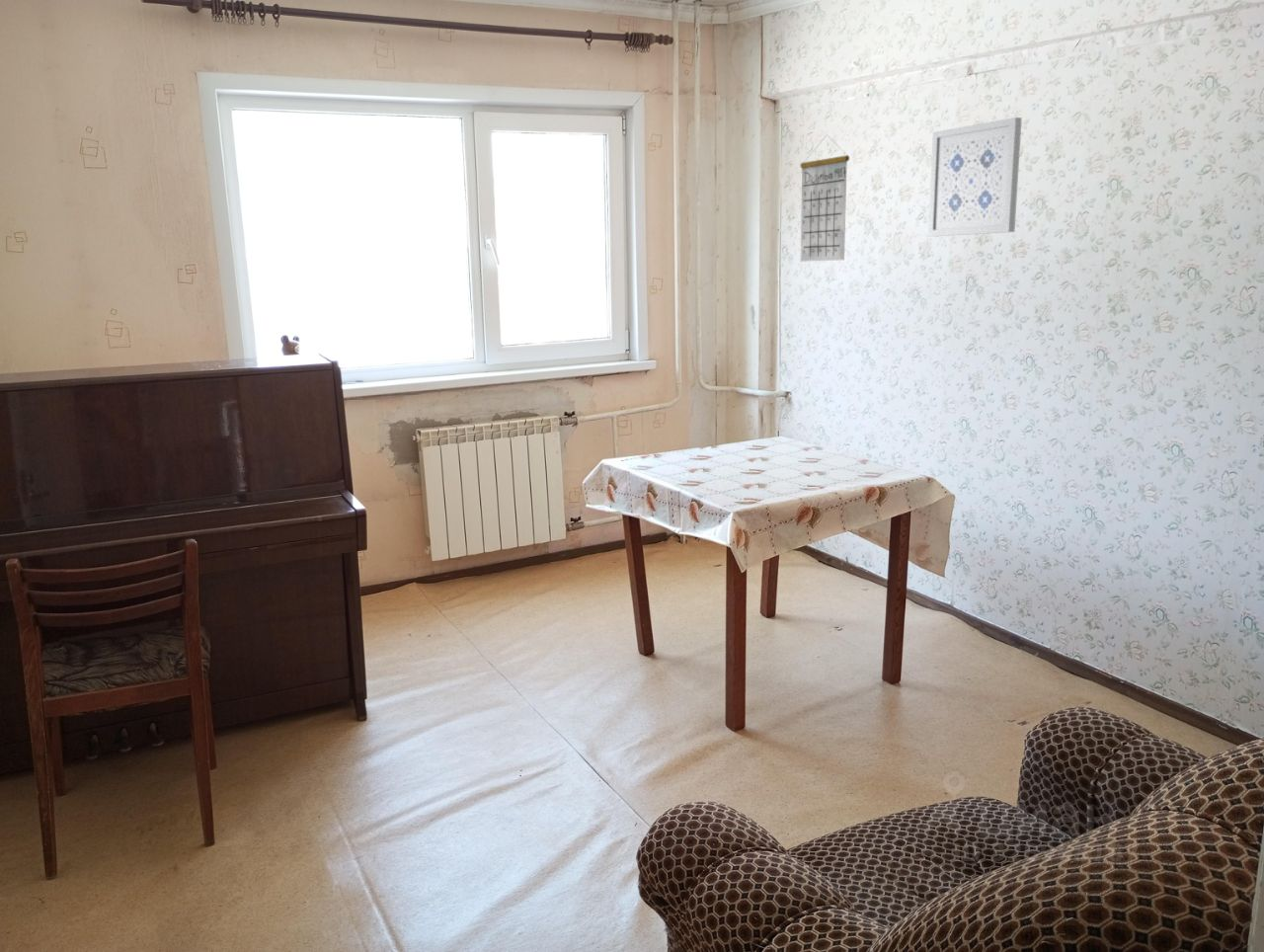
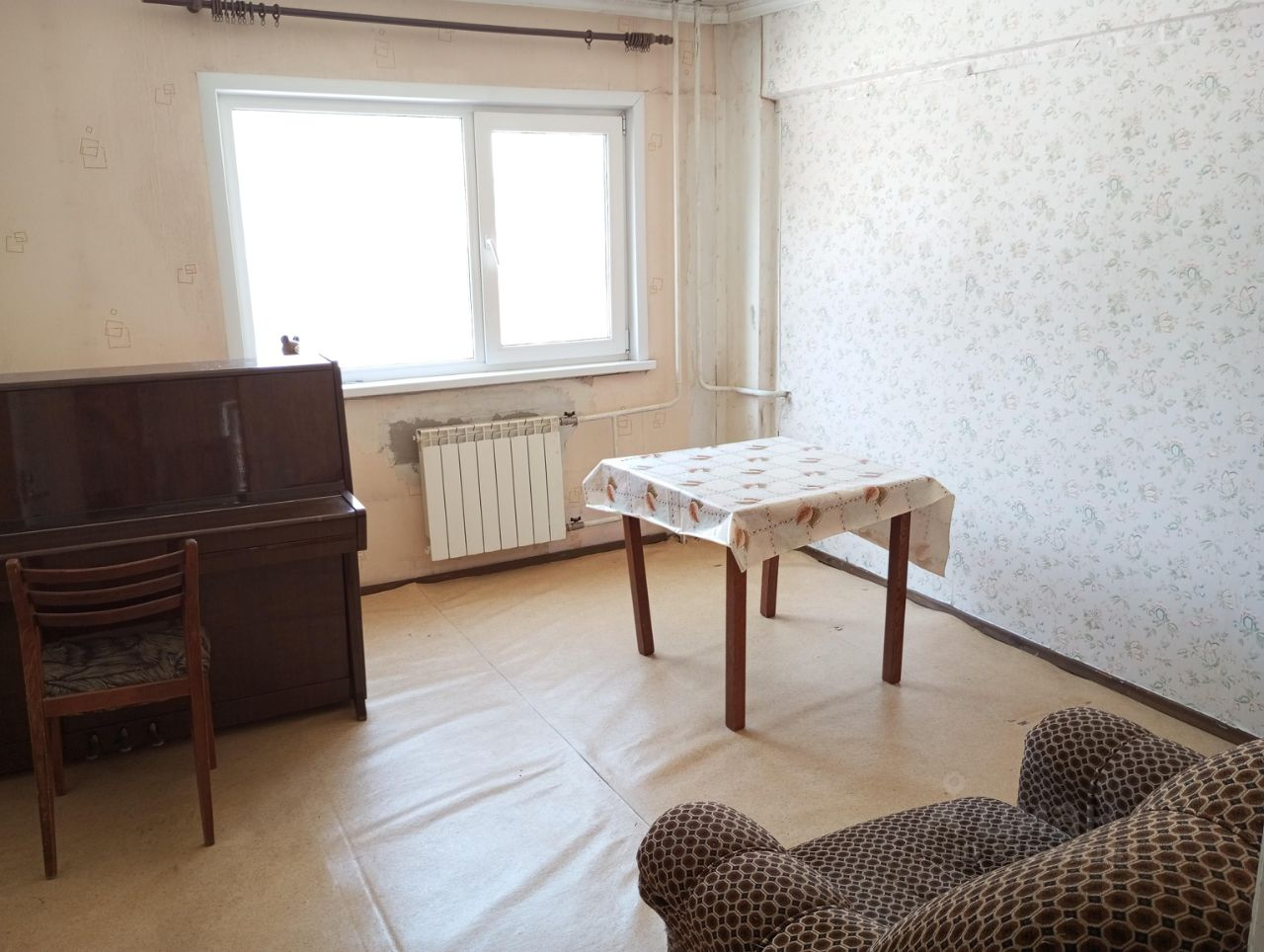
- calendar [799,133,850,263]
- wall art [927,117,1023,237]
